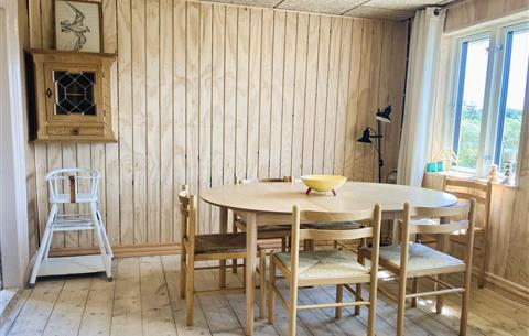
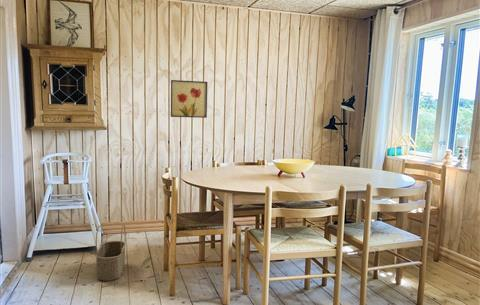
+ wall art [170,79,208,119]
+ wicker basket [95,224,127,282]
